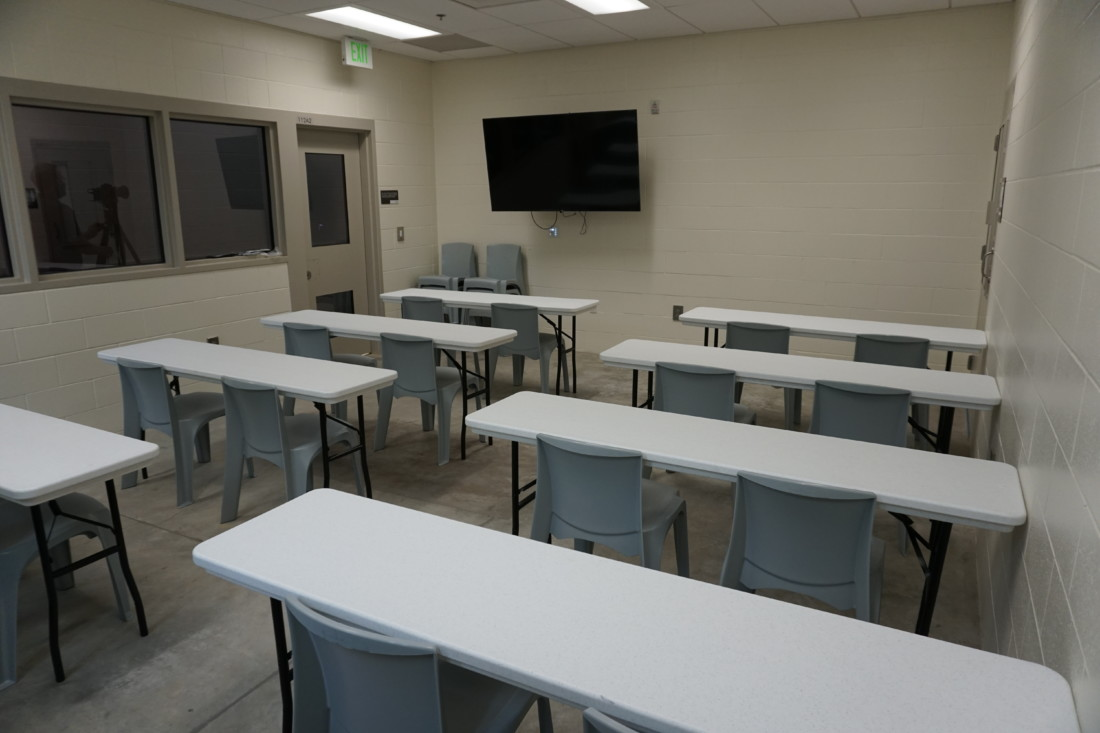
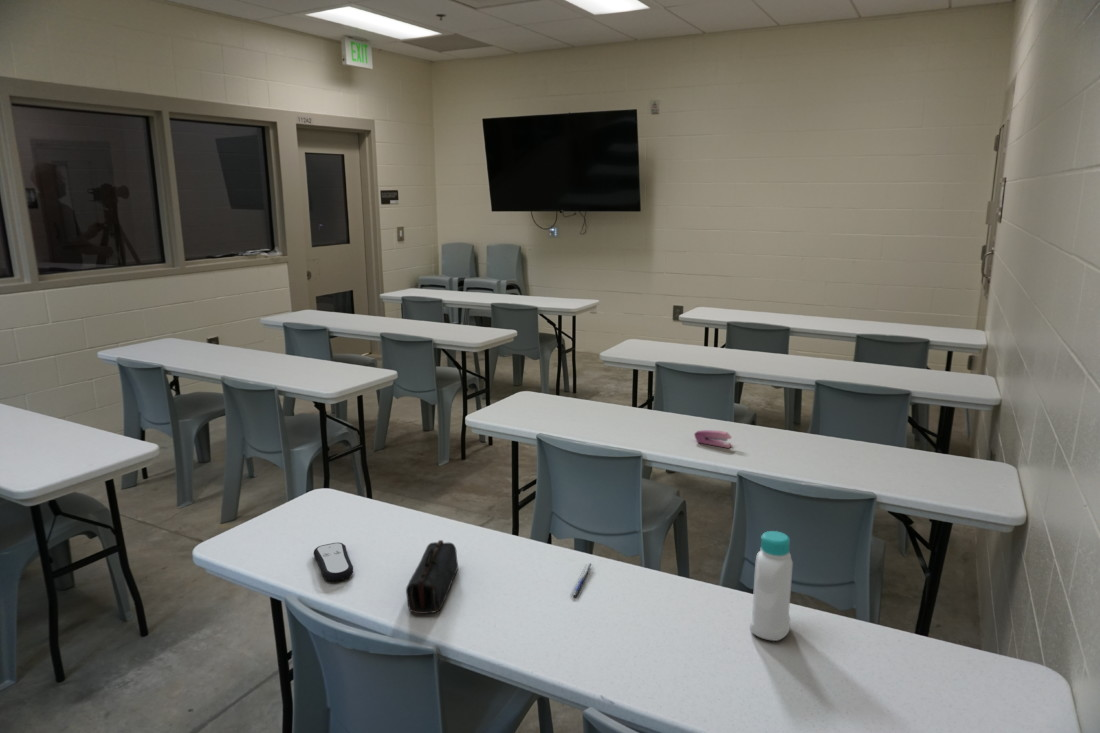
+ stapler [693,429,733,449]
+ remote control [313,542,354,582]
+ pencil case [405,539,459,614]
+ bottle [749,530,794,642]
+ pen [569,562,594,598]
